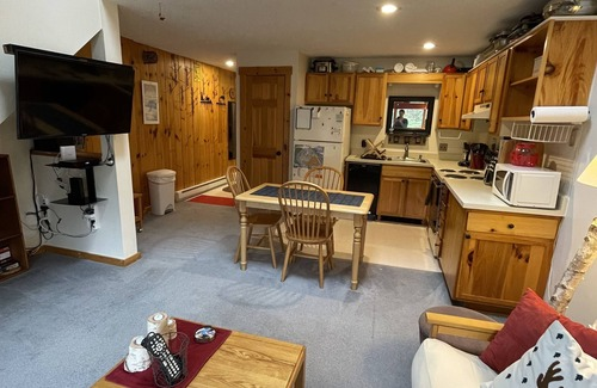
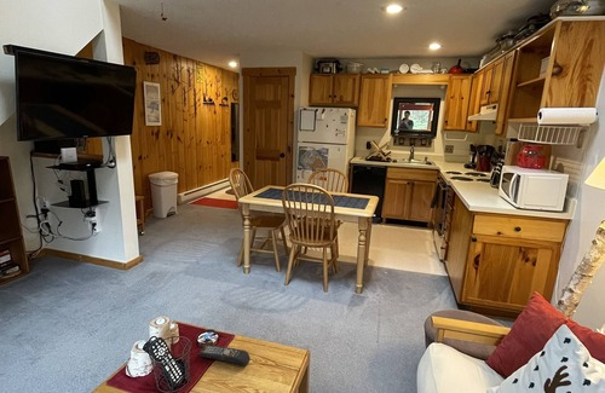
+ remote control [197,345,252,368]
